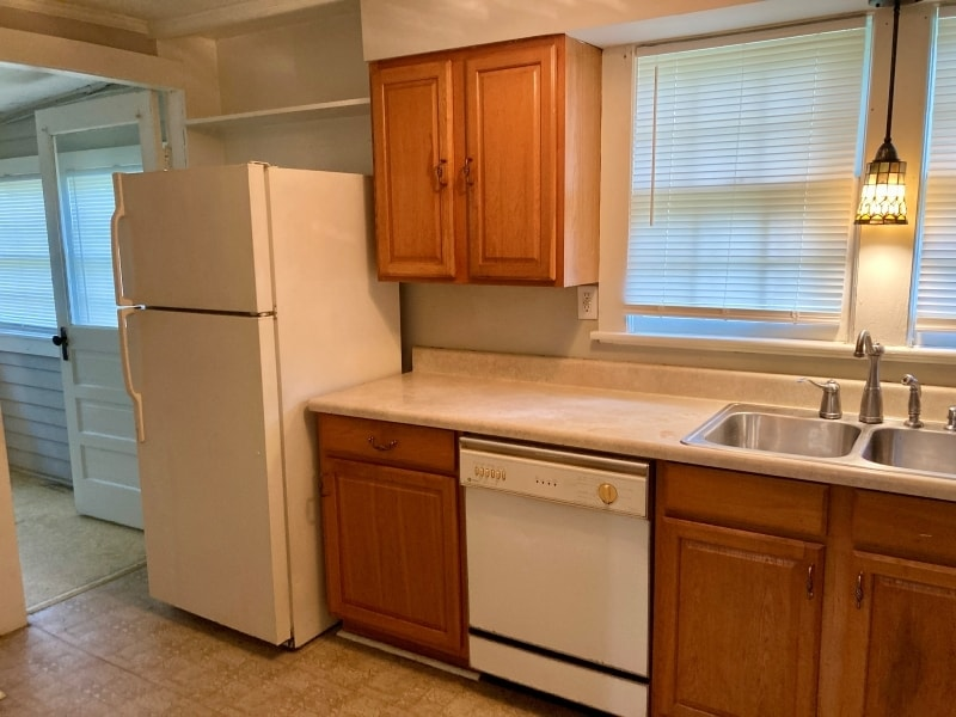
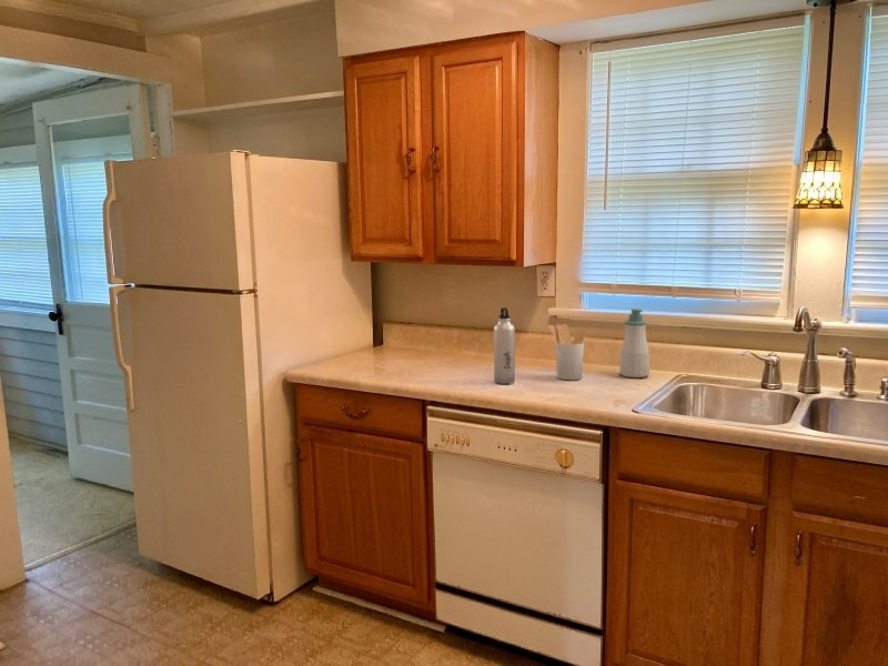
+ water bottle [493,306,516,385]
+ soap bottle [618,307,650,379]
+ utensil holder [547,323,588,381]
